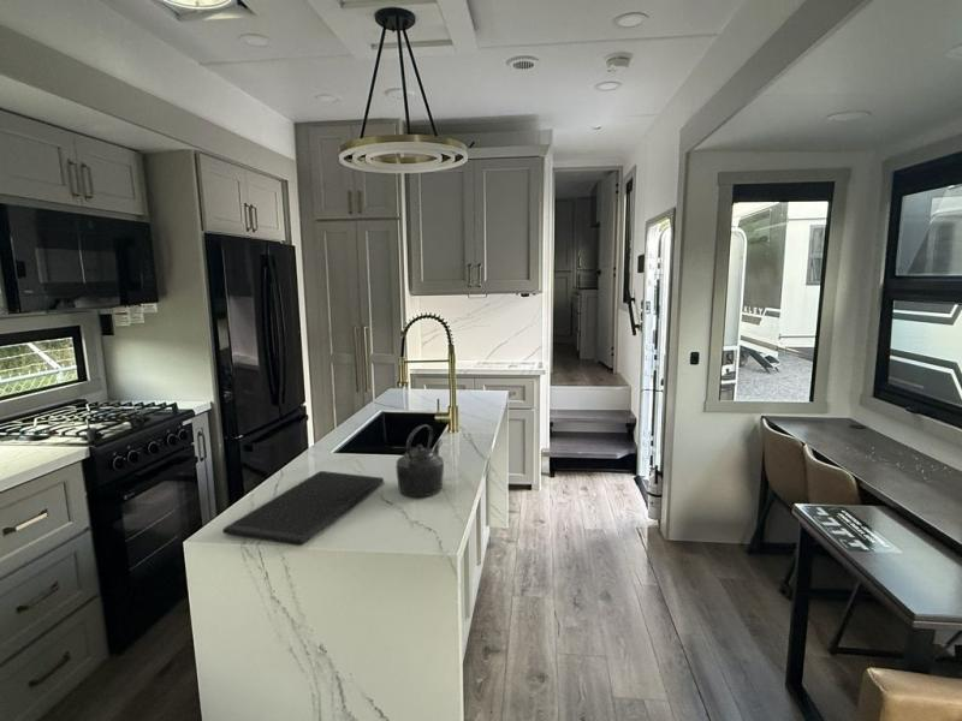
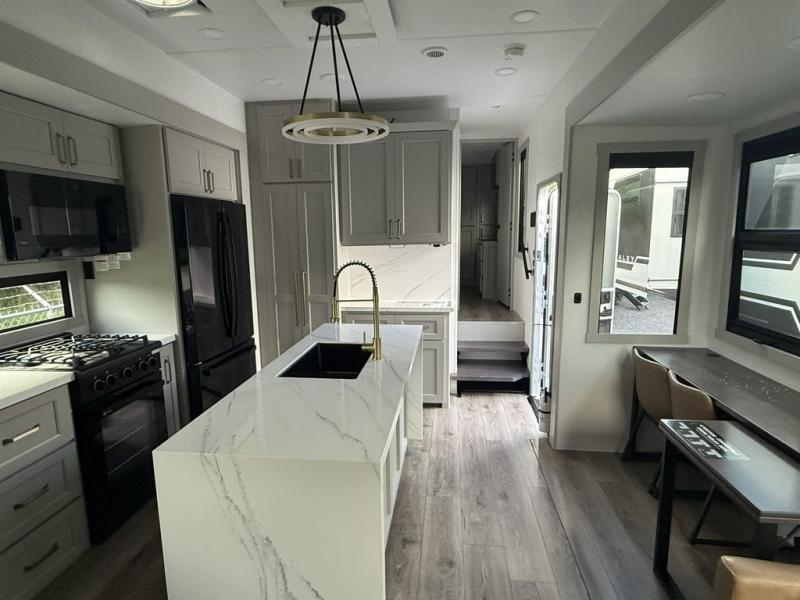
- cutting board [221,470,385,547]
- kettle [394,423,445,497]
